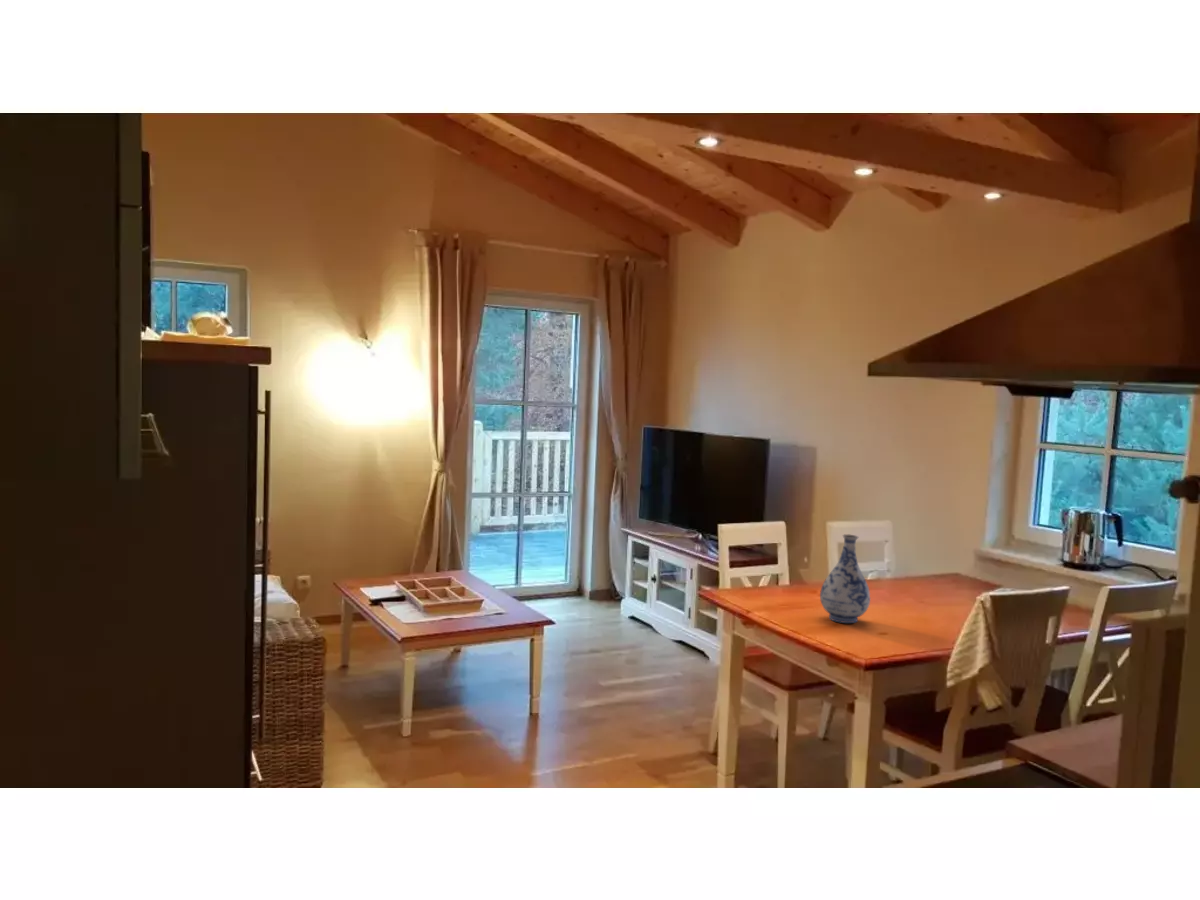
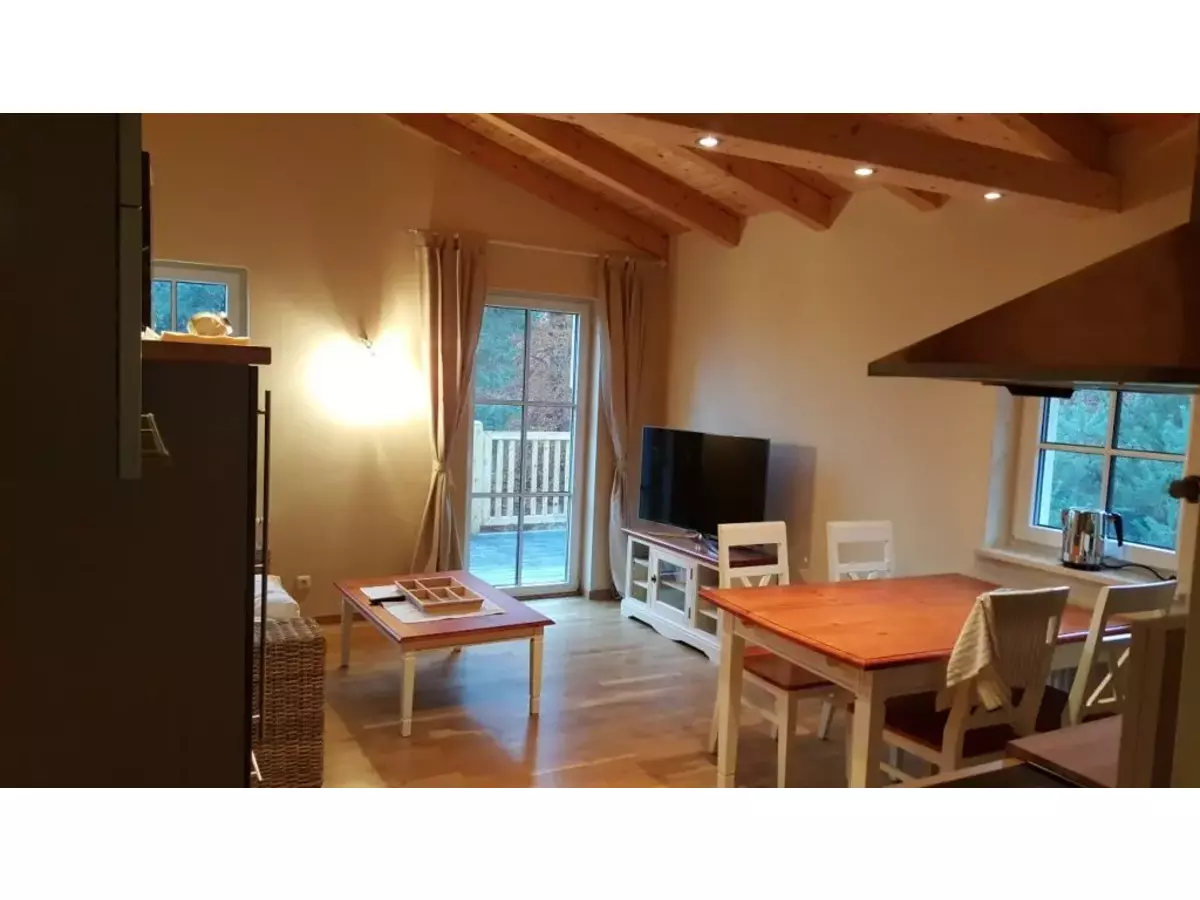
- vase [819,534,871,624]
